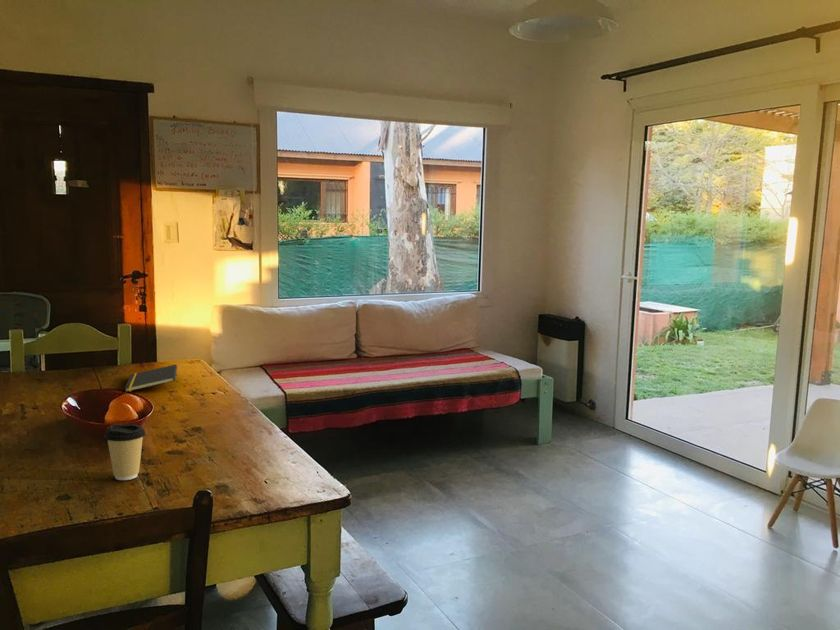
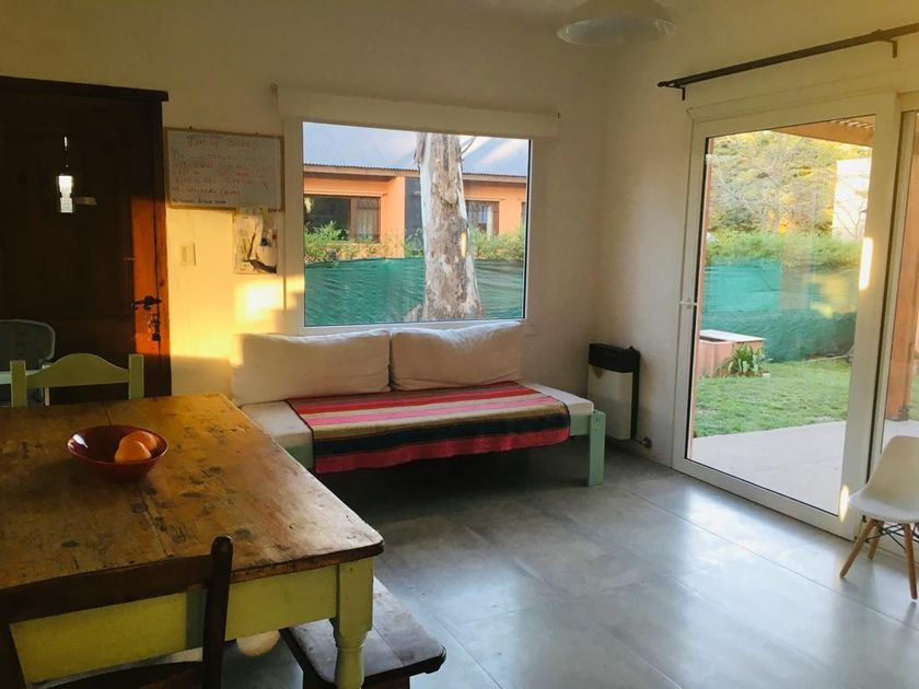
- coffee cup [103,423,147,481]
- notepad [124,363,178,393]
